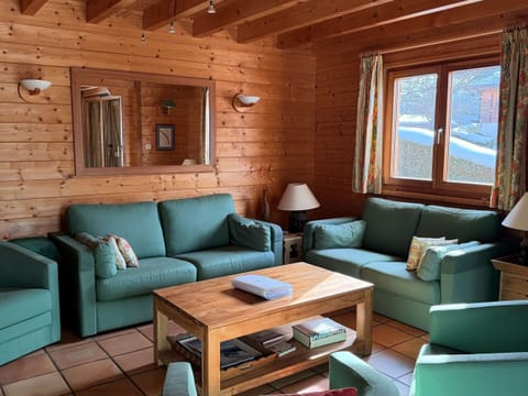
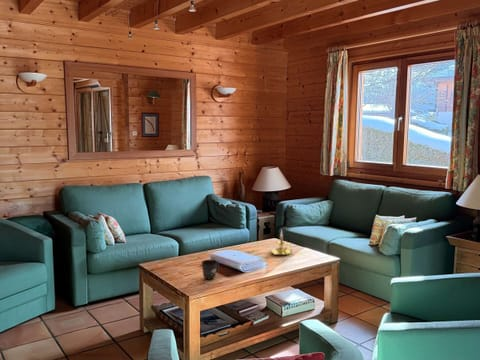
+ mug [201,259,220,281]
+ candle holder [269,228,293,256]
